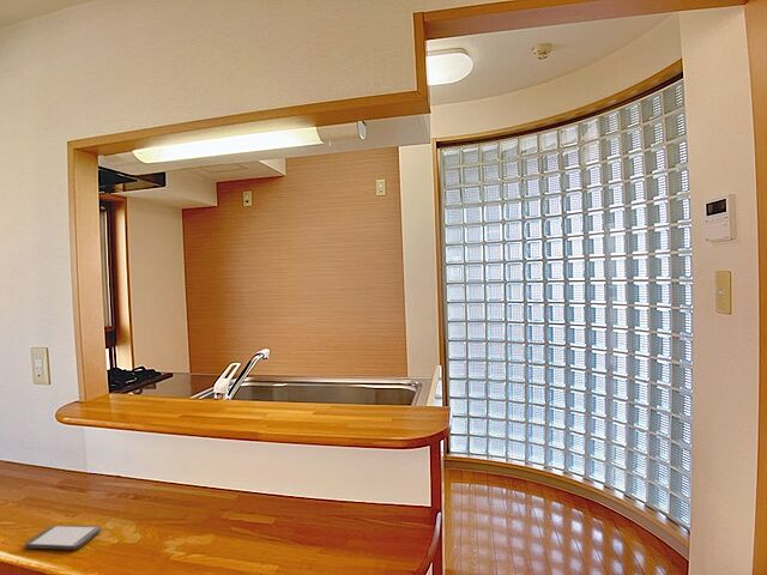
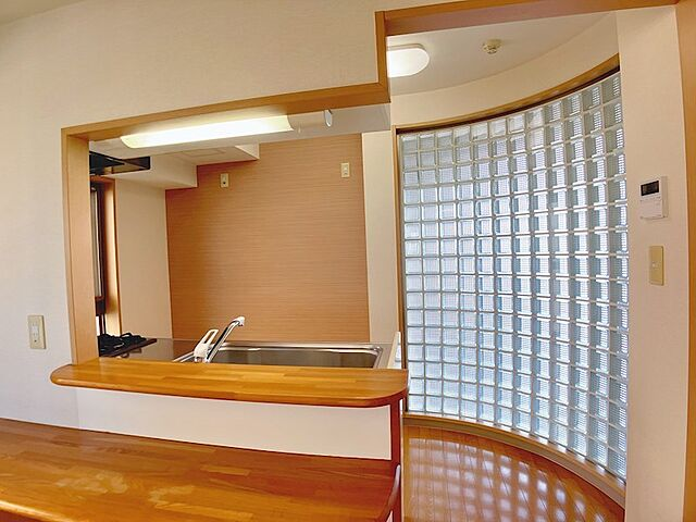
- smartphone [24,525,102,551]
